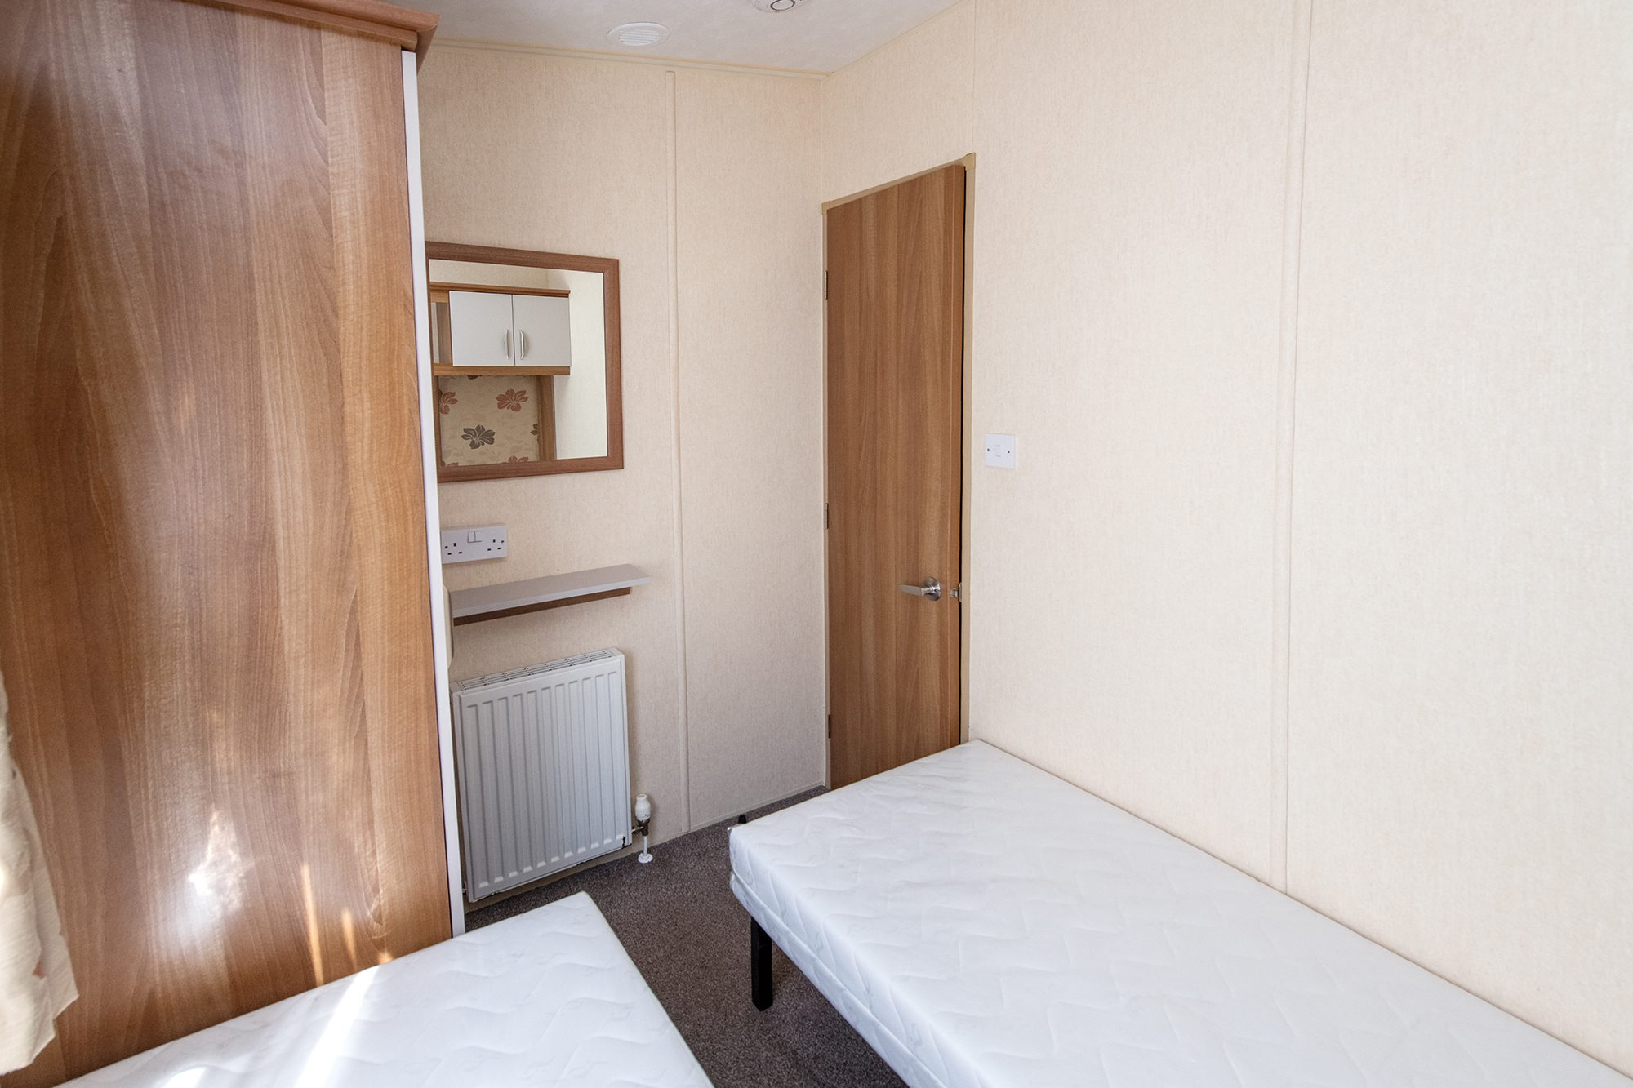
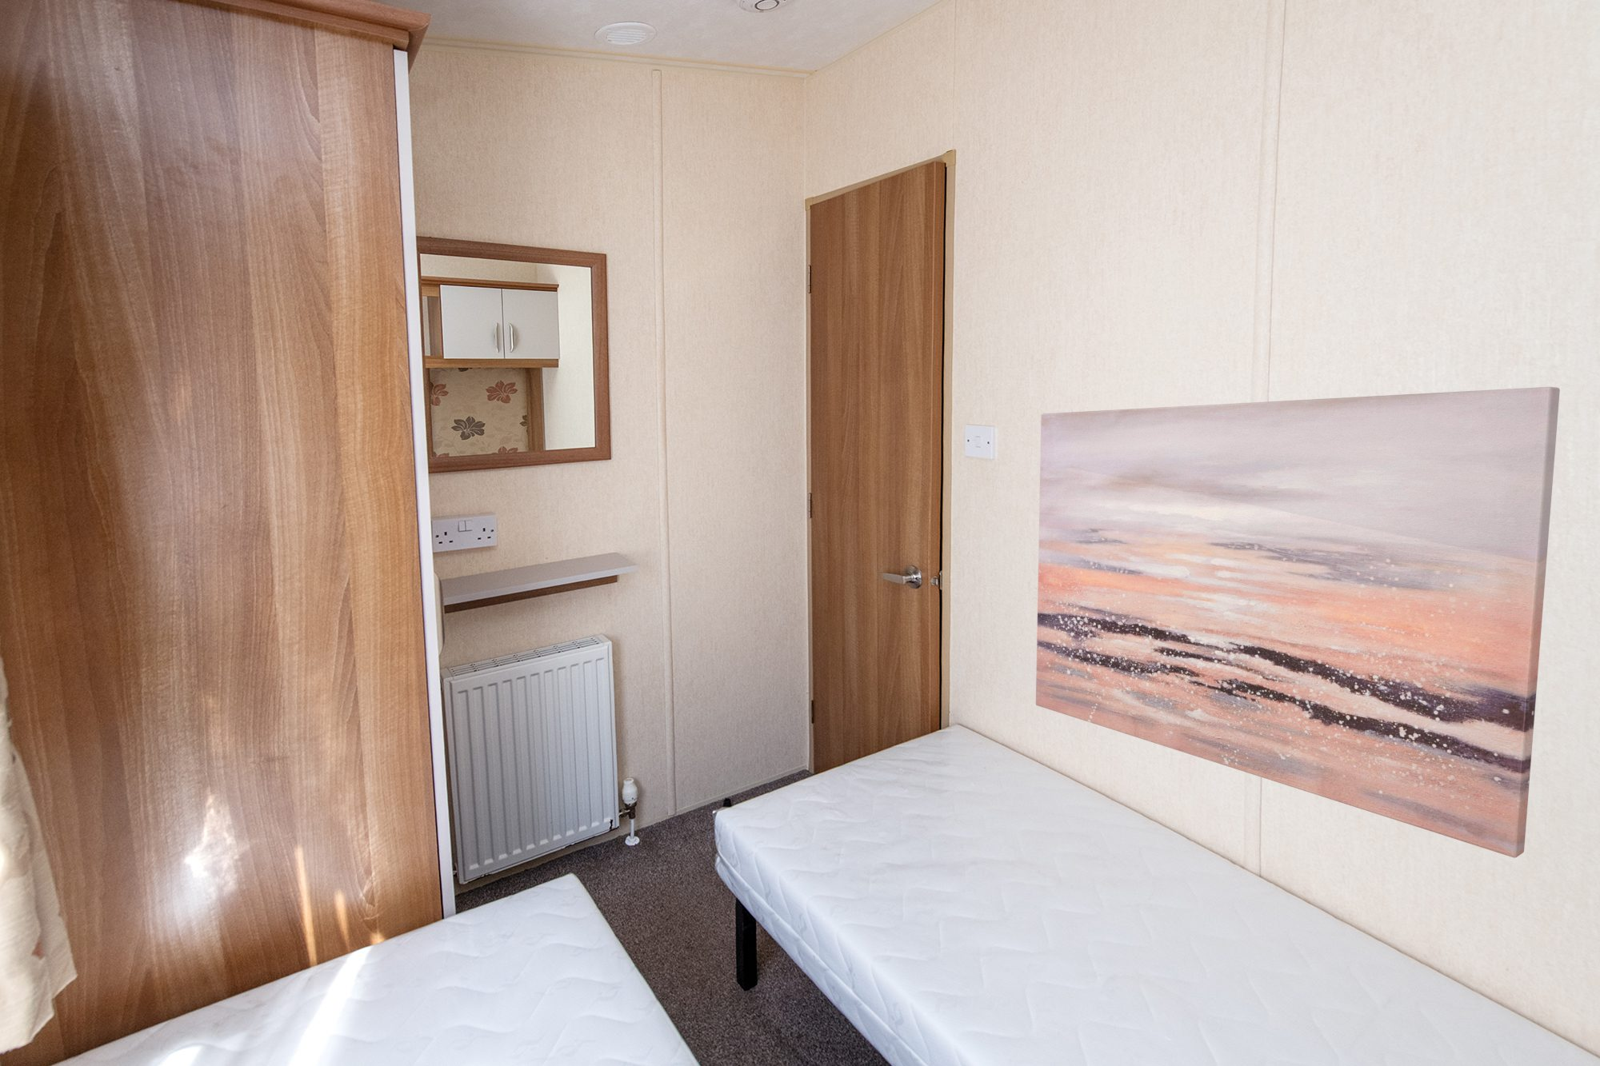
+ wall art [1035,387,1561,858]
